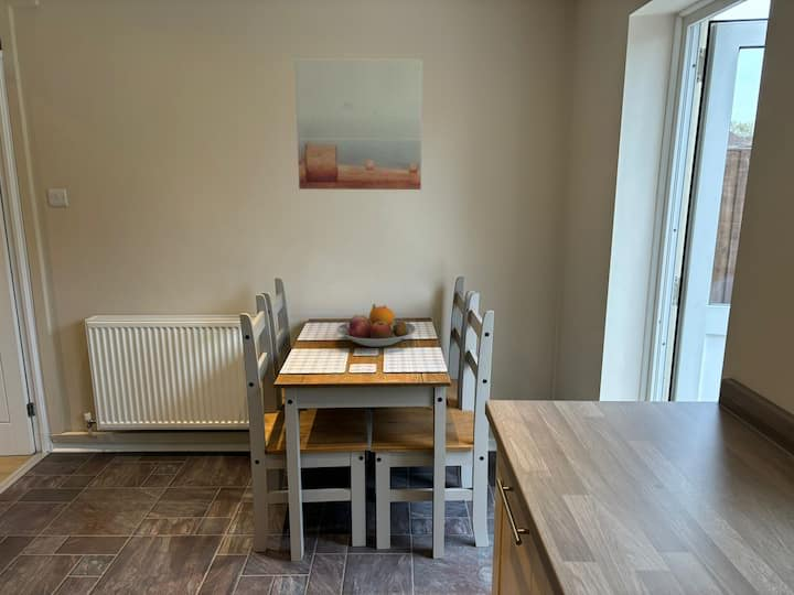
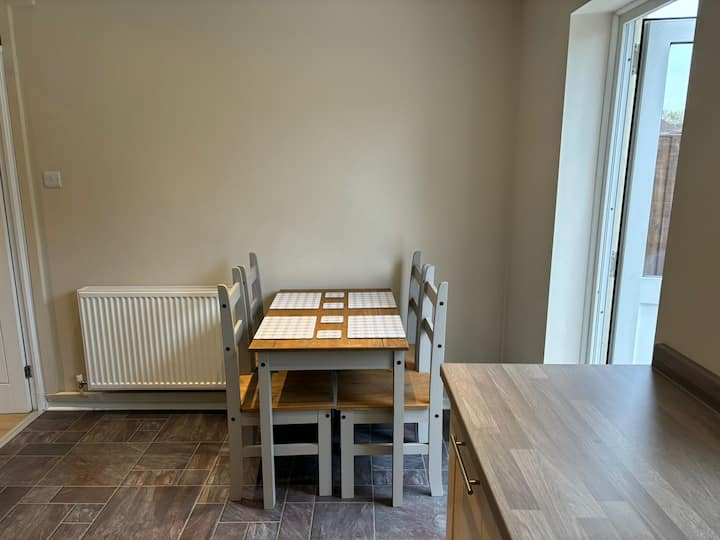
- wall art [293,57,423,191]
- fruit bowl [336,303,417,348]
